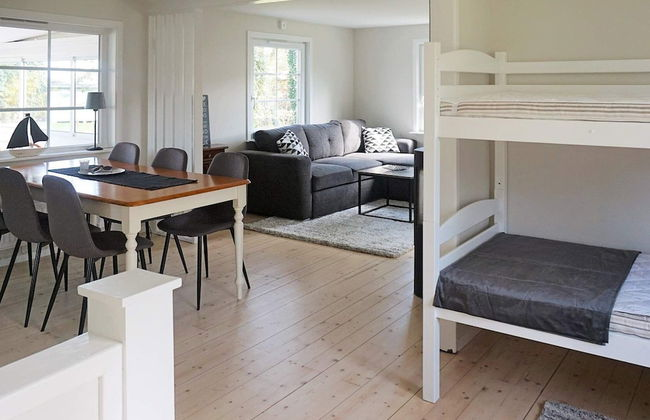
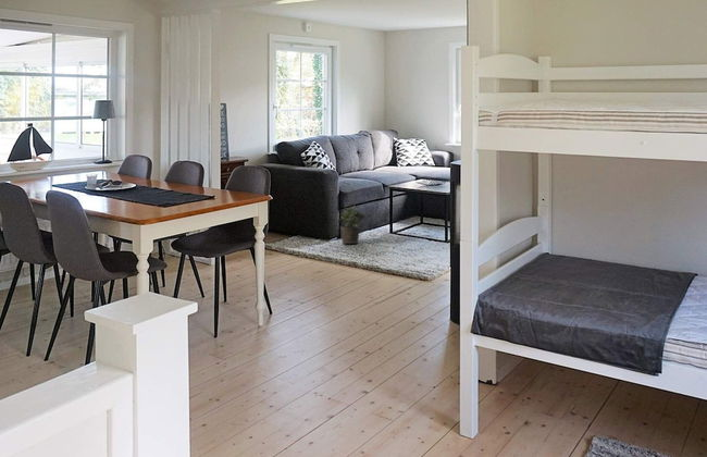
+ potted plant [337,205,367,245]
